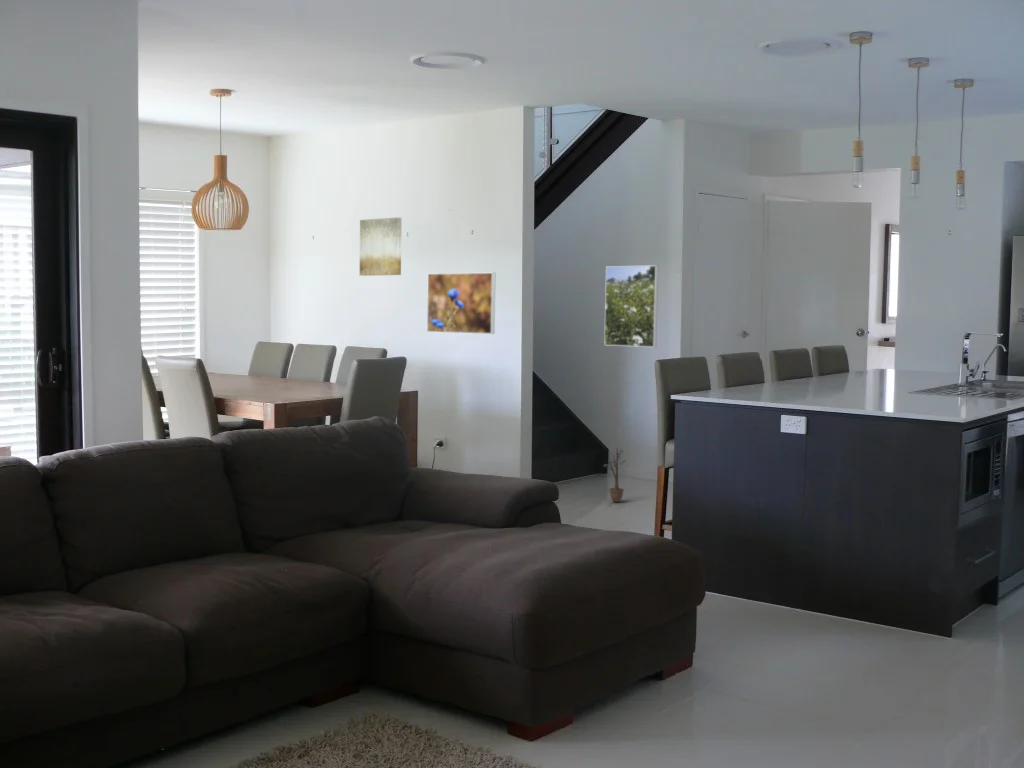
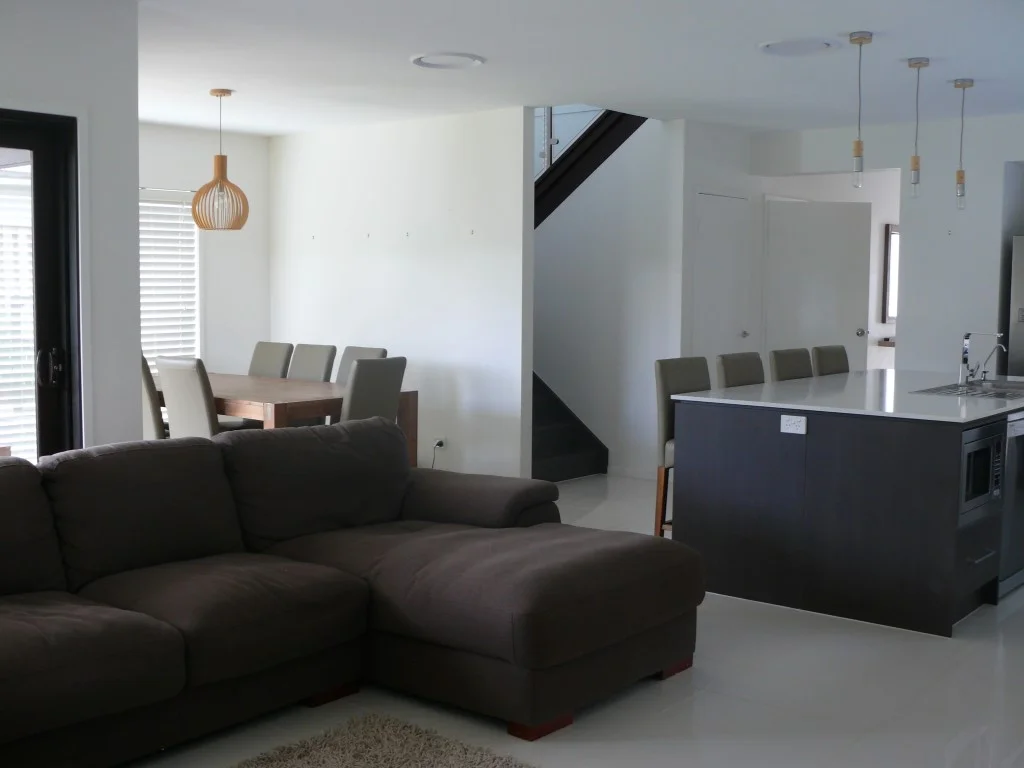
- decorative plant [602,447,627,504]
- wall art [359,216,402,277]
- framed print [603,264,659,348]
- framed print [426,272,496,335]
